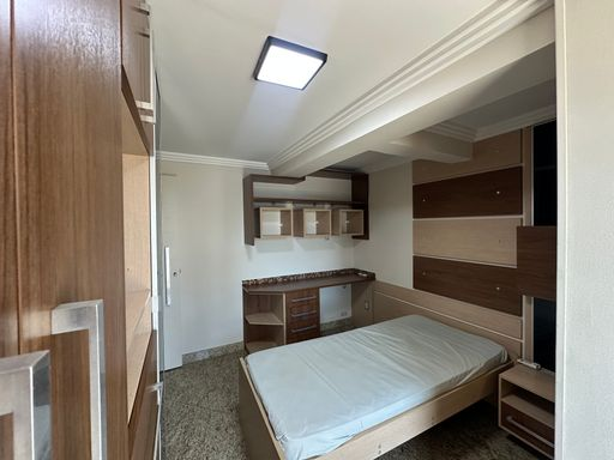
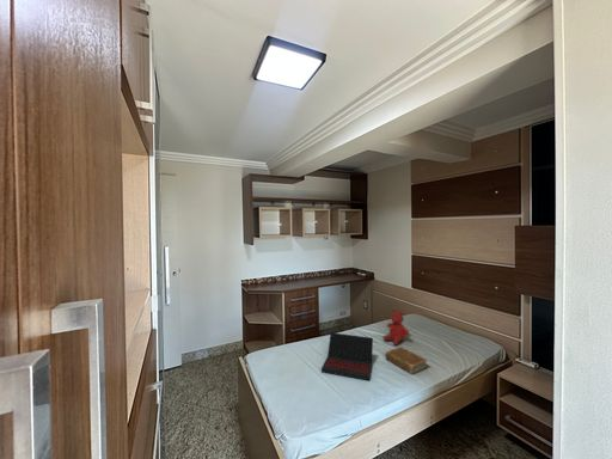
+ teddy bear [382,308,410,347]
+ laptop [320,331,374,382]
+ book [385,345,429,375]
